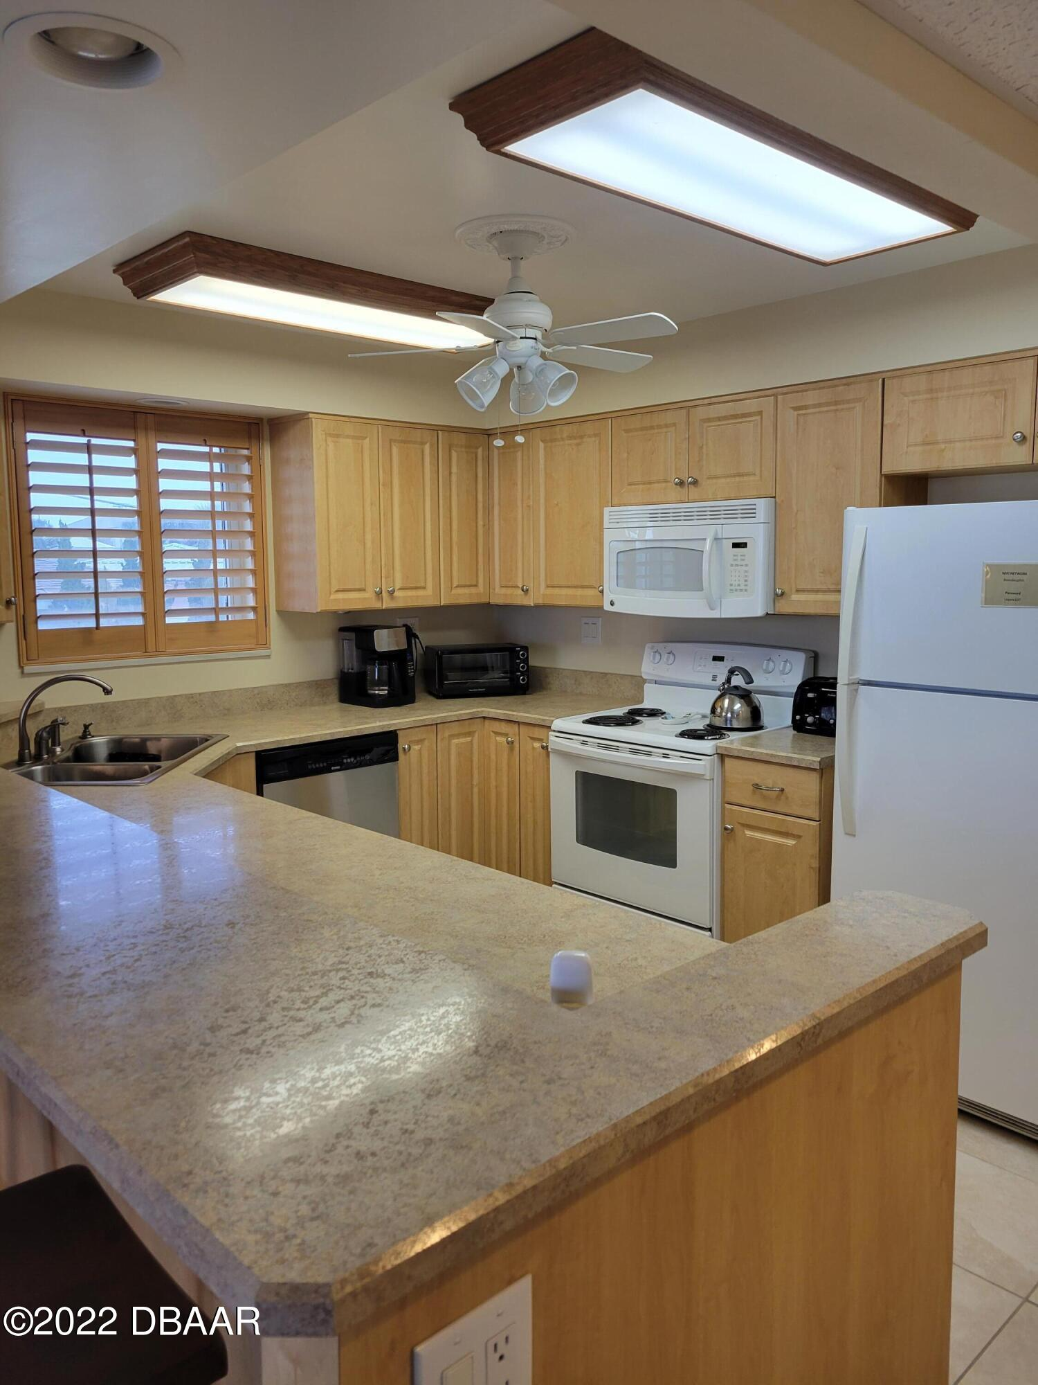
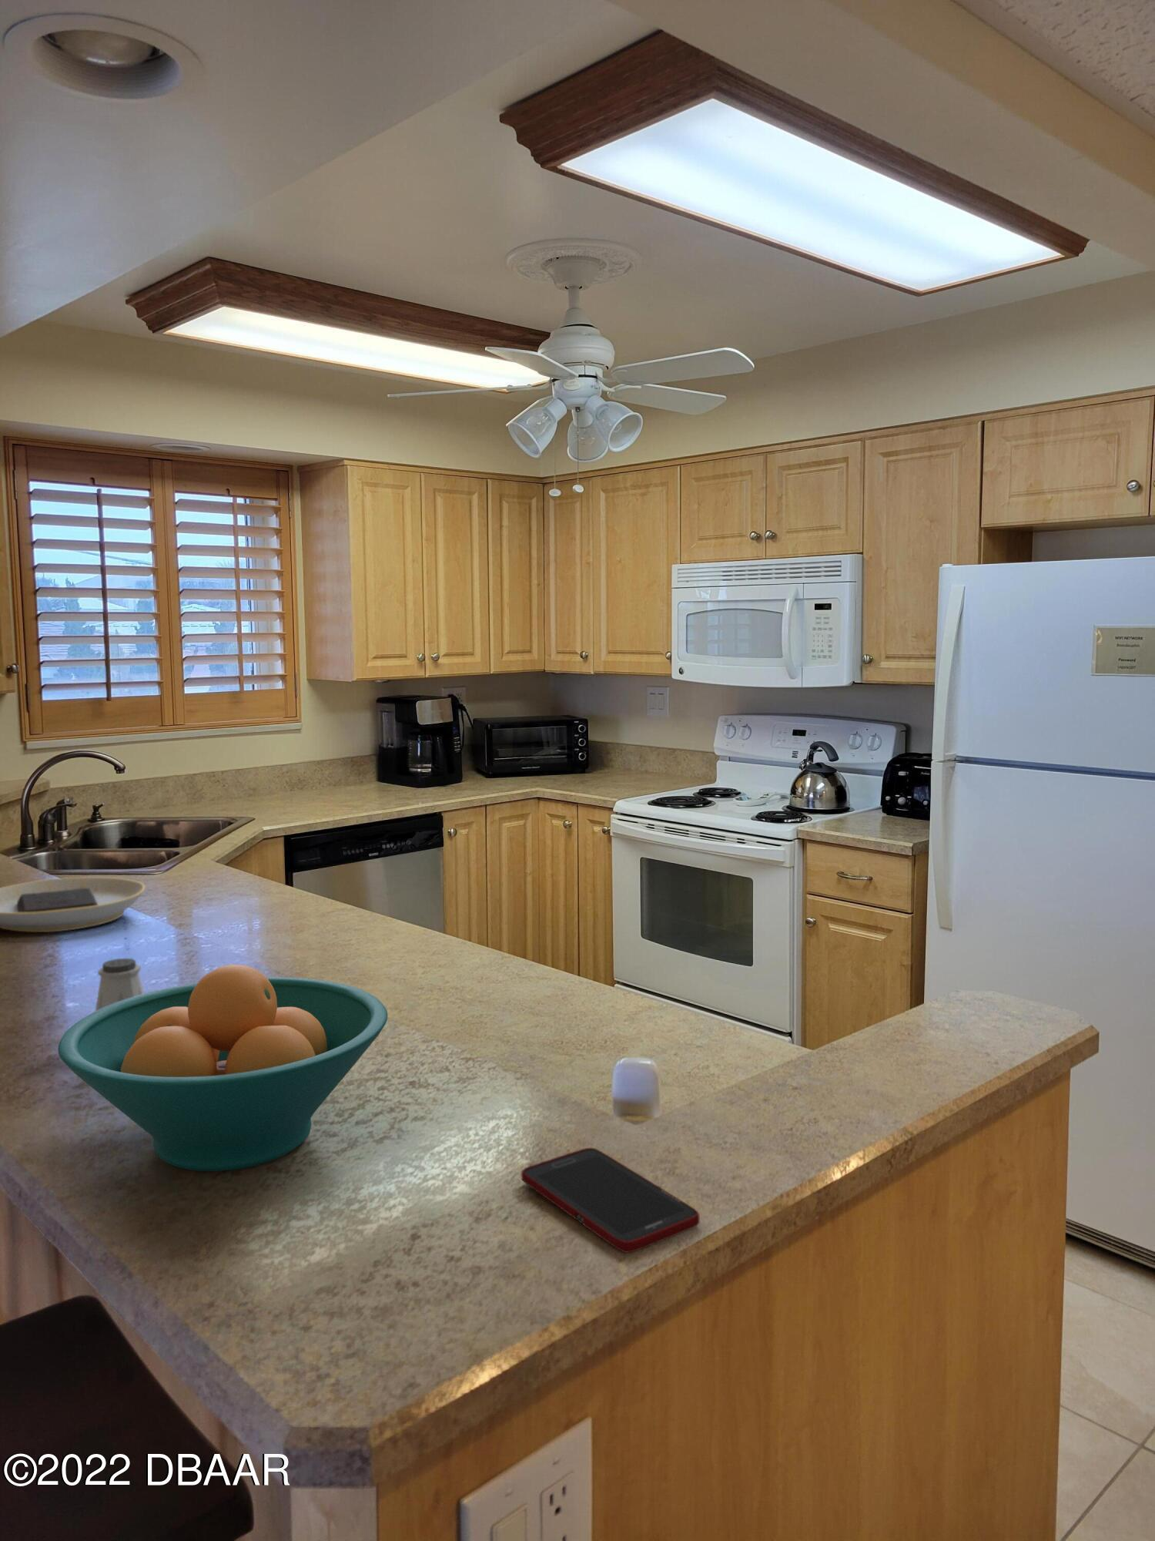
+ fruit bowl [57,963,388,1172]
+ saltshaker [95,957,146,1012]
+ plate [0,877,146,933]
+ cell phone [520,1147,700,1253]
